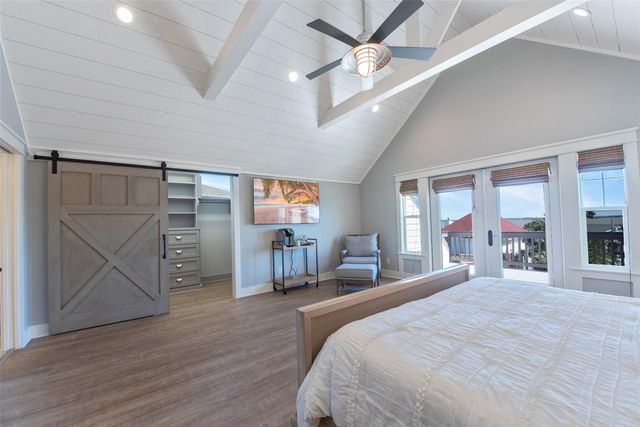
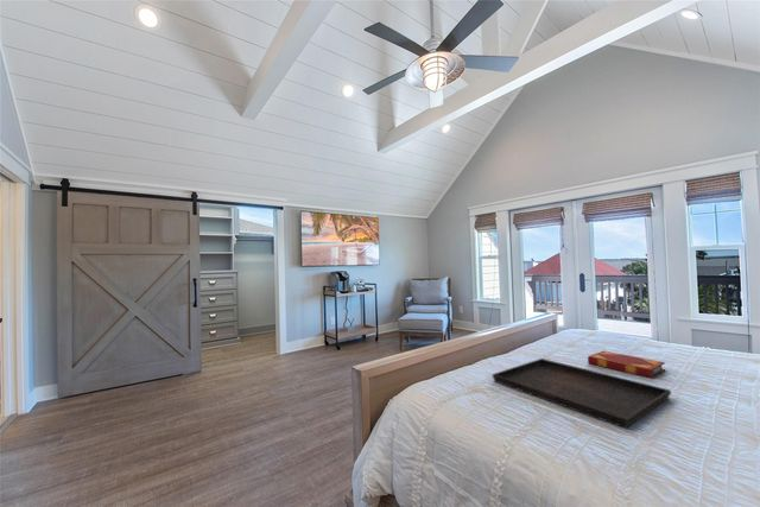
+ hardback book [587,349,666,379]
+ serving tray [492,357,672,430]
